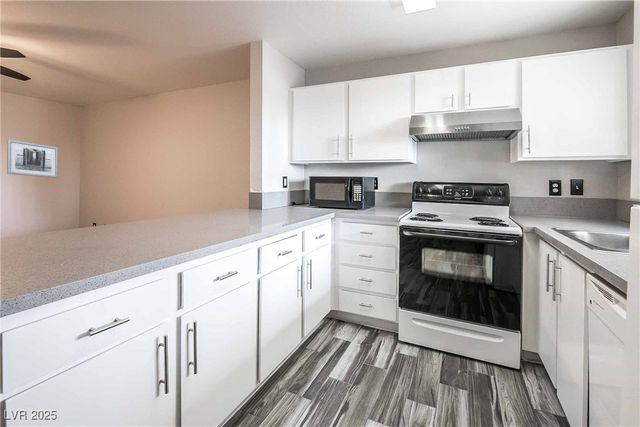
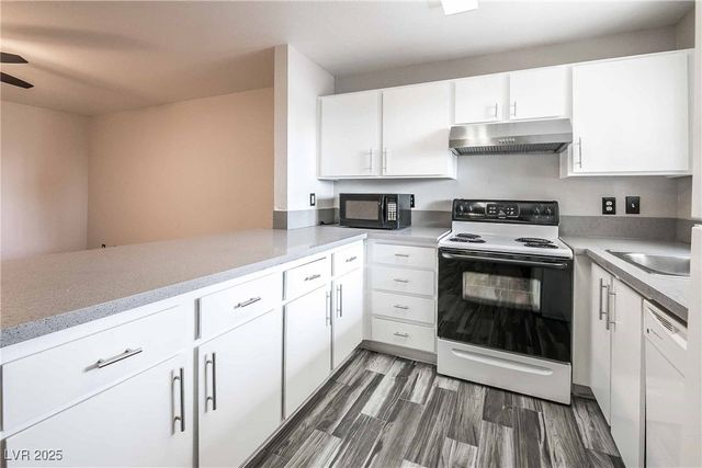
- wall art [6,139,59,179]
